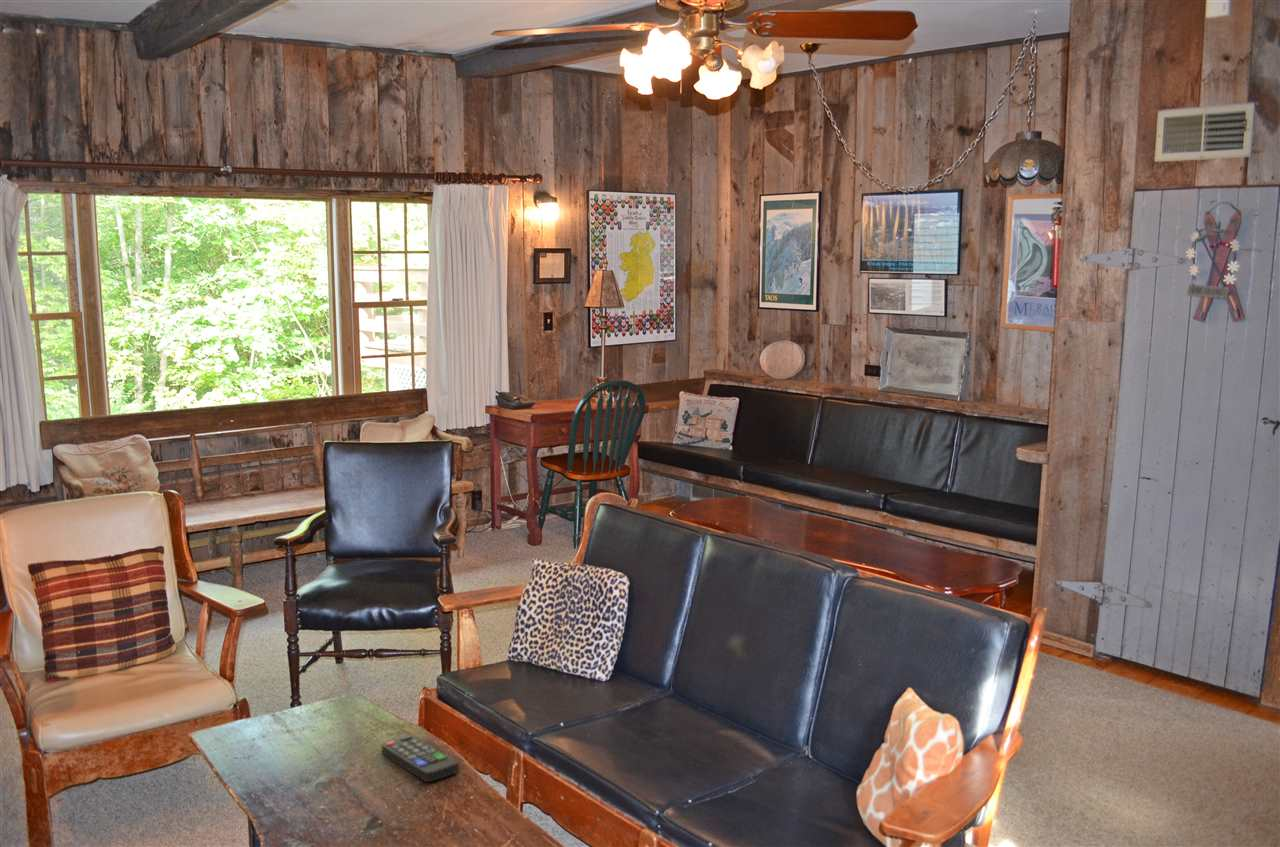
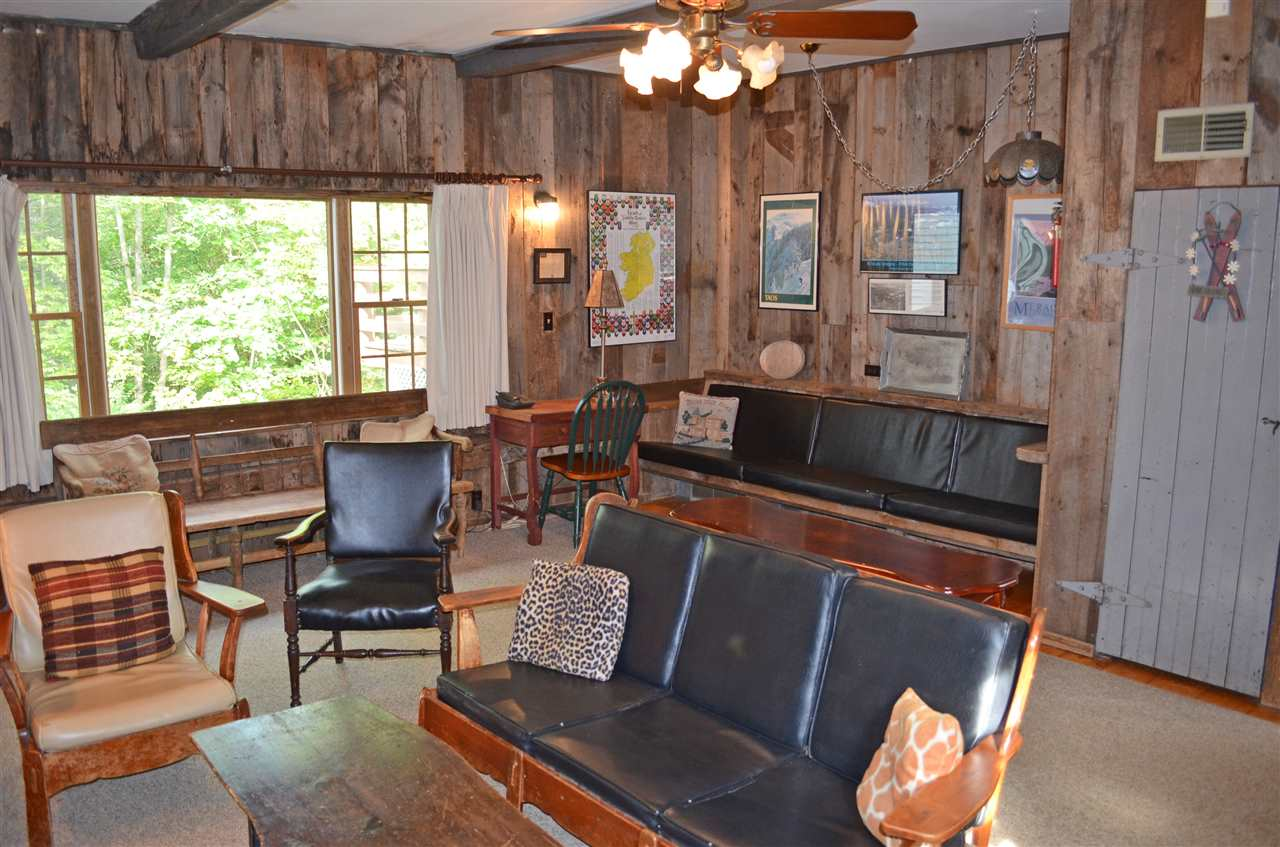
- remote control [381,734,460,783]
